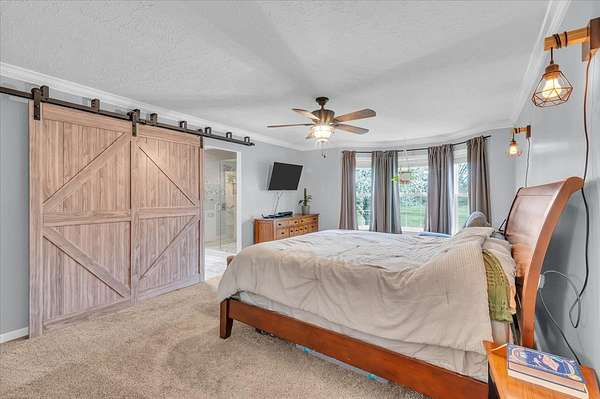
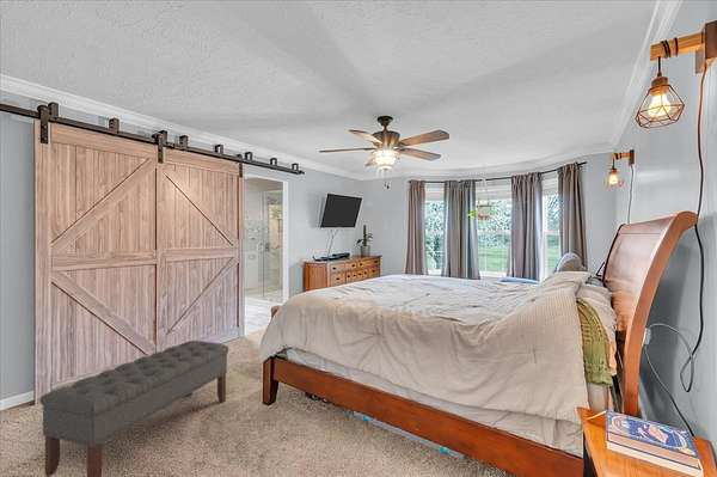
+ bench [39,340,229,477]
